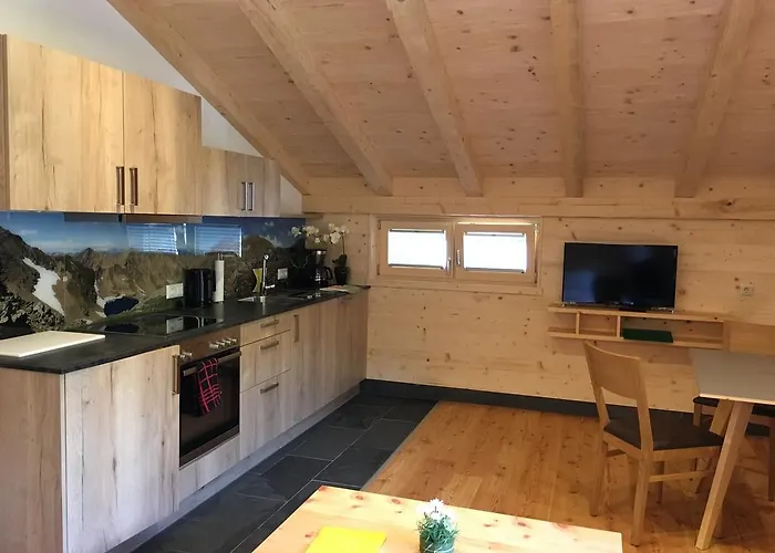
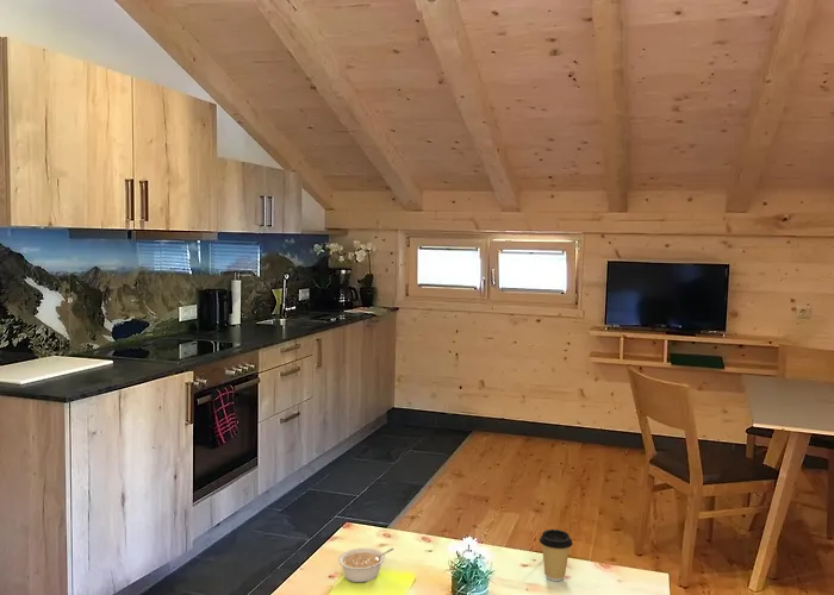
+ legume [337,546,394,583]
+ coffee cup [539,528,574,582]
